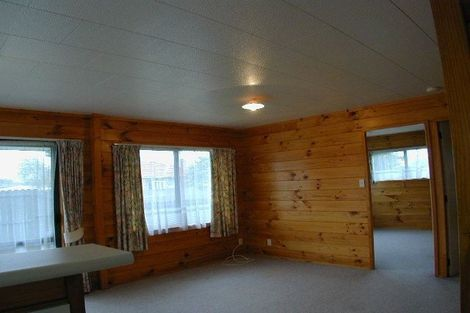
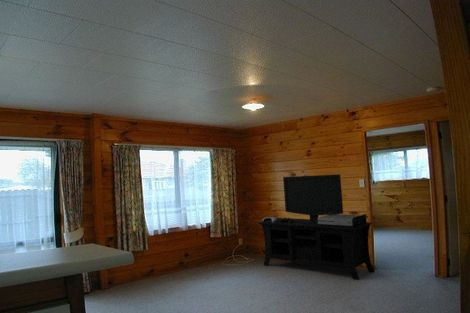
+ media console [257,173,376,281]
